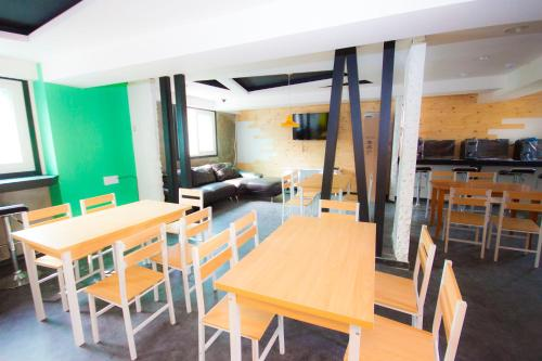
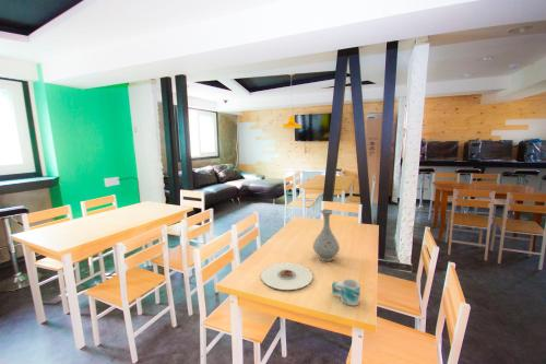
+ plate [260,262,313,291]
+ mug [331,278,361,307]
+ vase [312,209,341,262]
